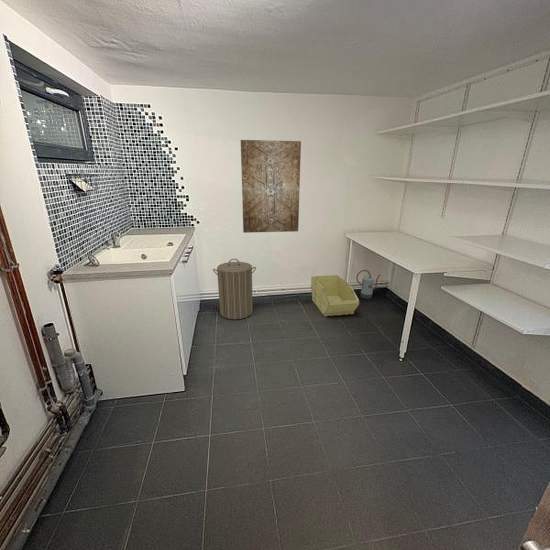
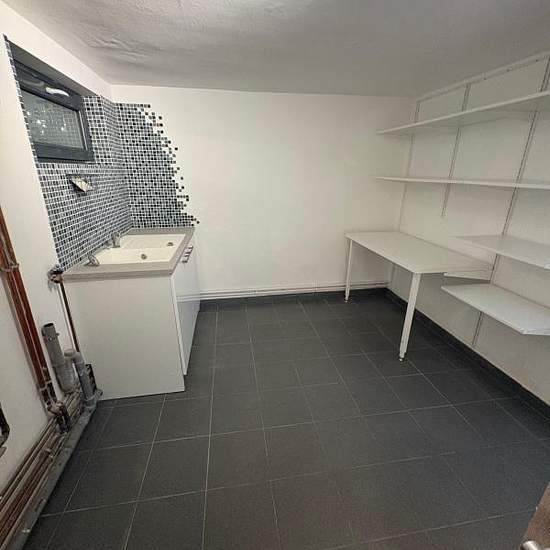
- watering can [355,269,381,300]
- storage bin [310,274,360,317]
- wall art [240,139,302,234]
- laundry hamper [212,258,257,320]
